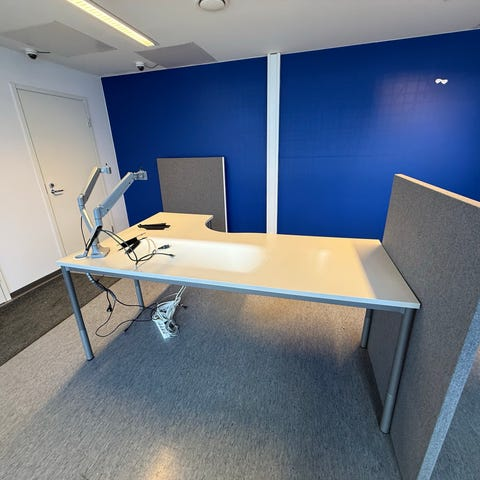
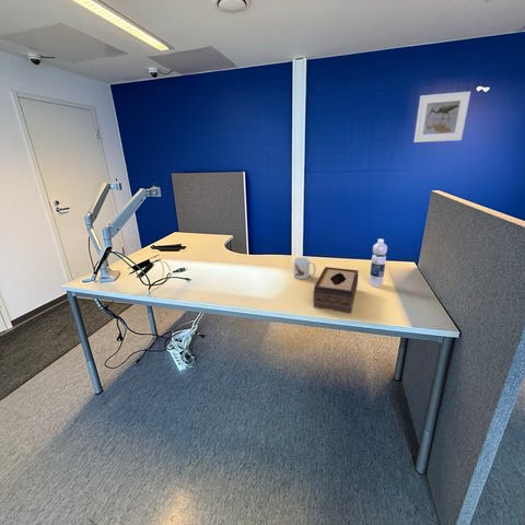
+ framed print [413,91,471,143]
+ tissue box [312,266,360,314]
+ mug [293,256,317,280]
+ water bottle [369,238,388,288]
